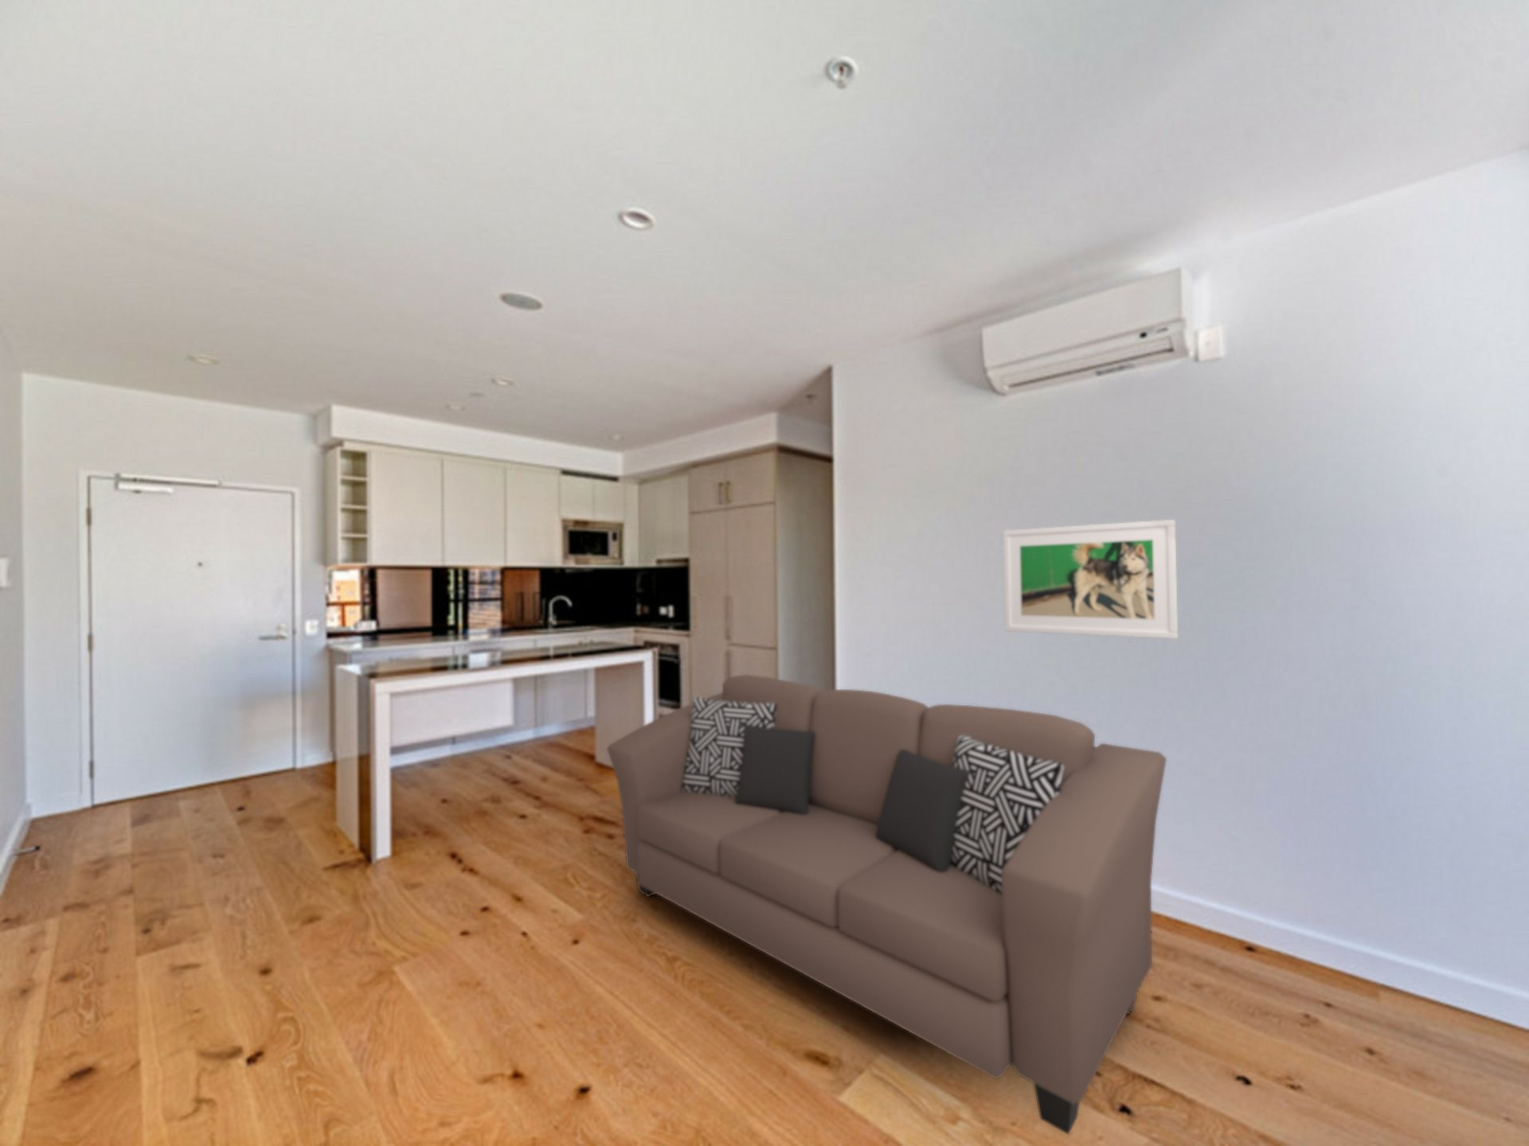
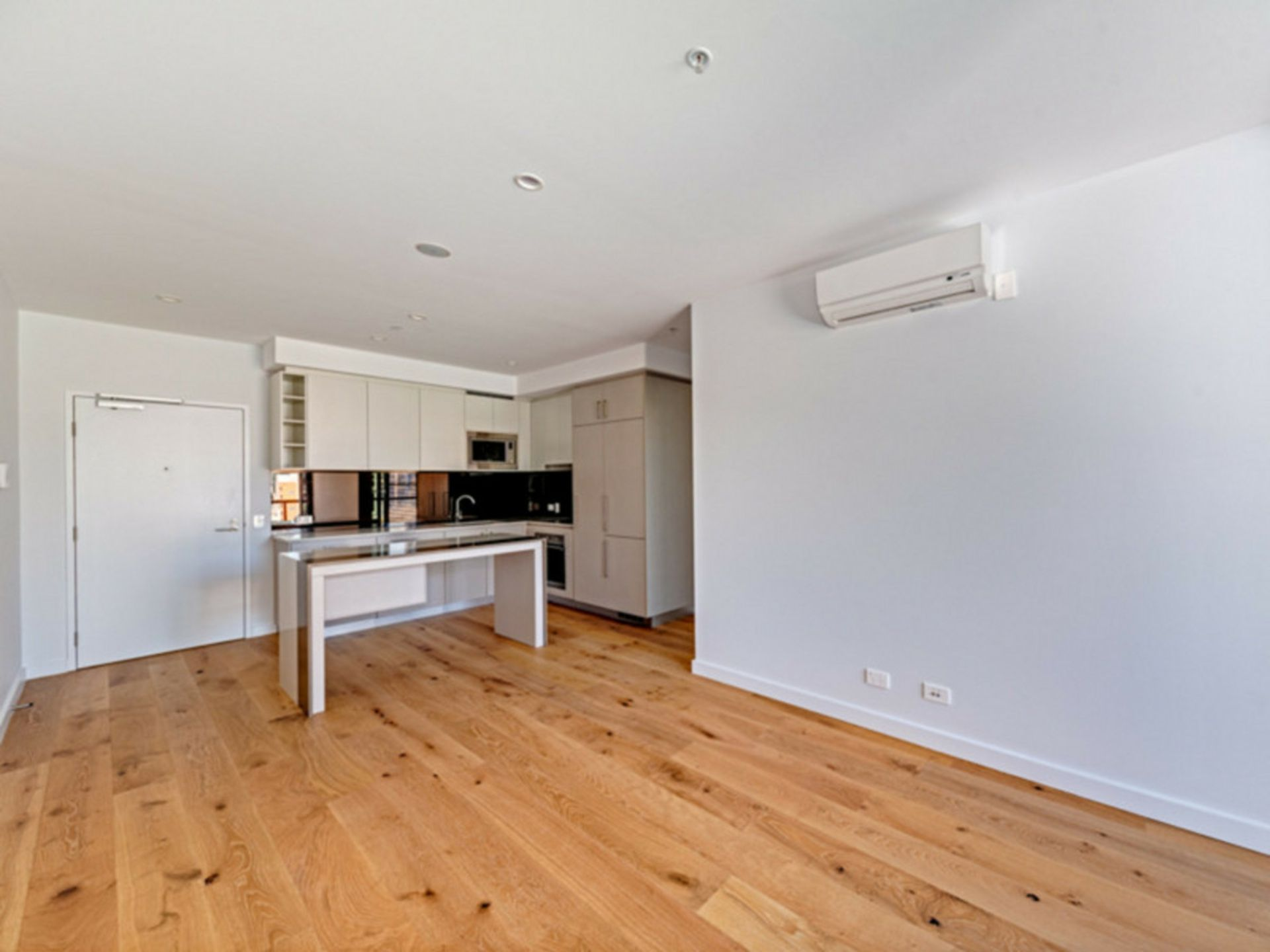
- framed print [1003,519,1179,640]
- sofa [606,674,1168,1135]
